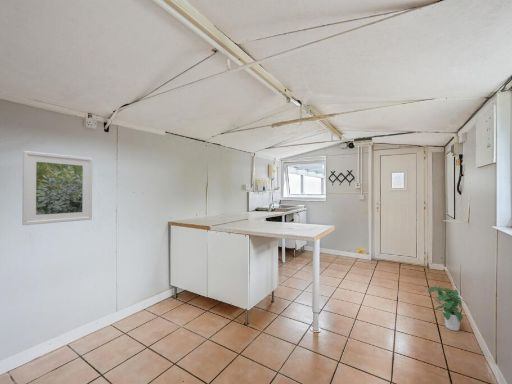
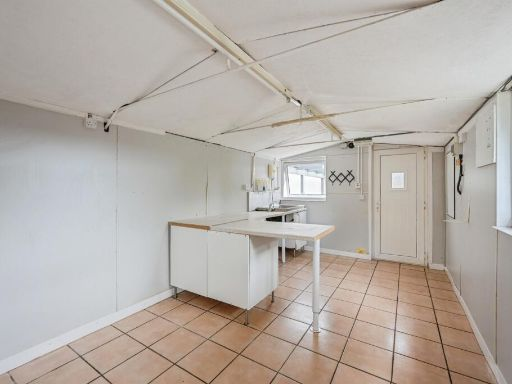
- potted plant [427,285,470,332]
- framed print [21,150,93,226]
